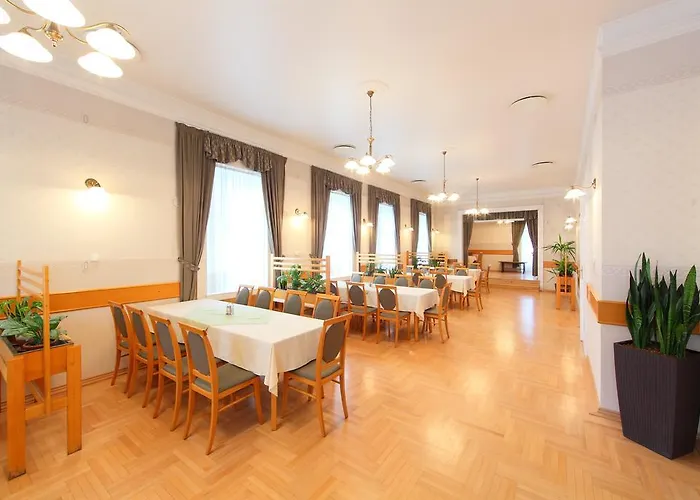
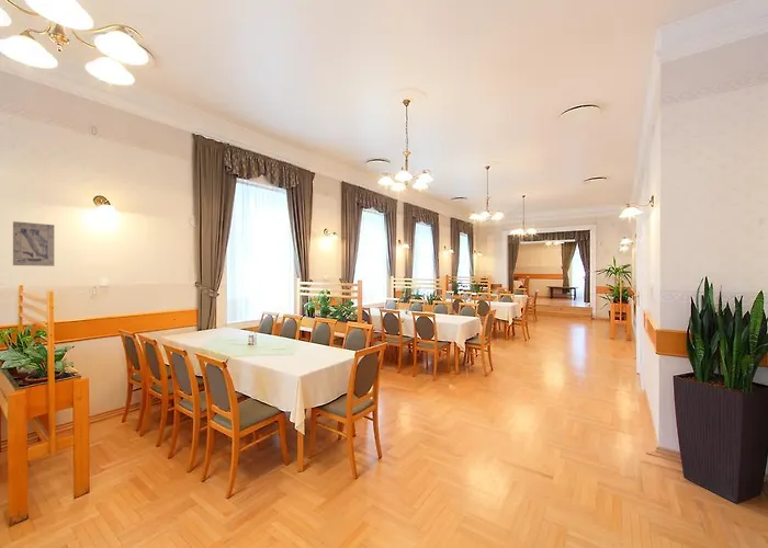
+ wall art [12,220,55,267]
